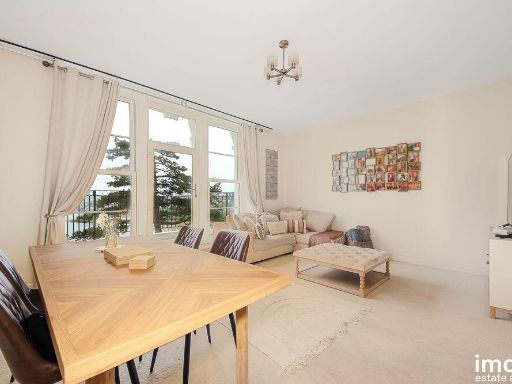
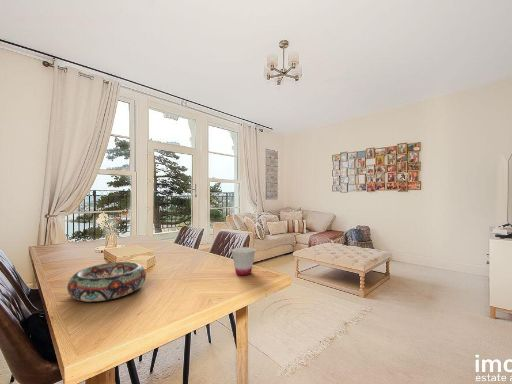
+ decorative bowl [66,261,147,303]
+ cup [230,246,256,276]
